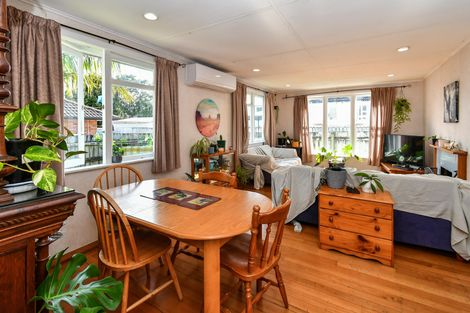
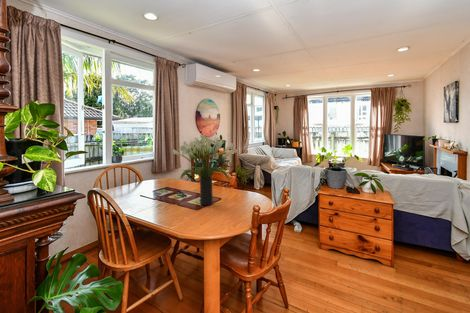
+ potted plant [171,134,239,206]
